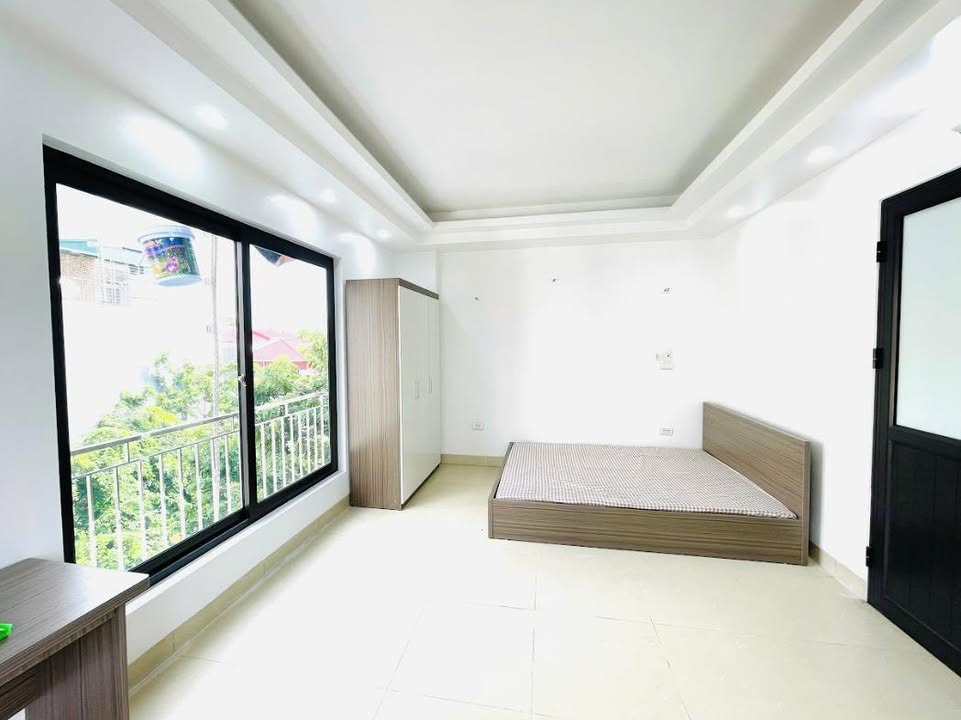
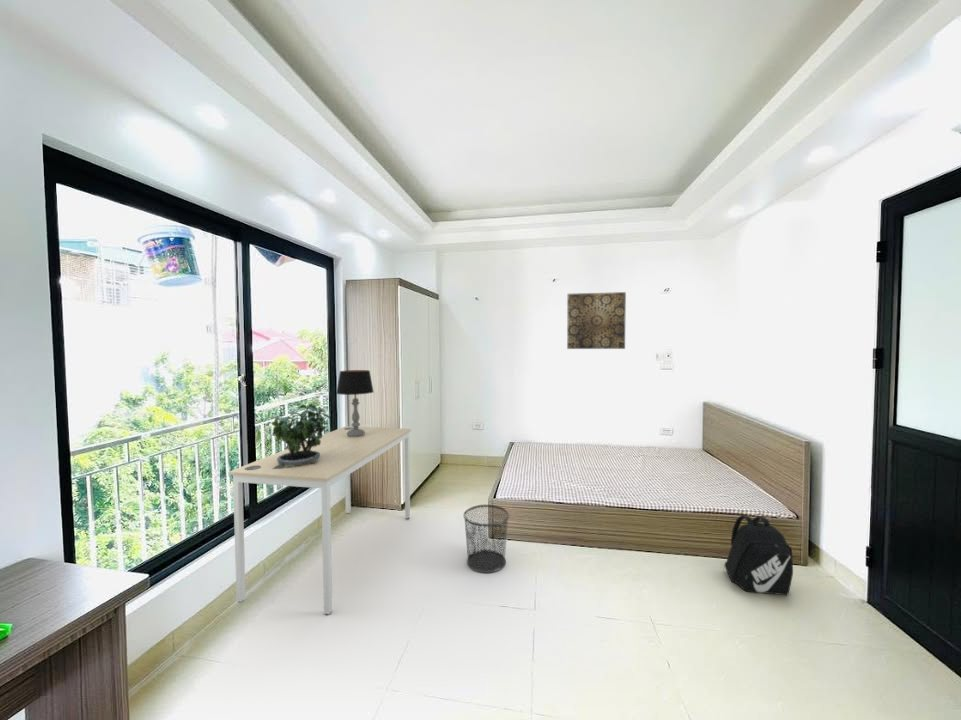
+ backpack [723,514,794,596]
+ desk [228,425,412,616]
+ table lamp [335,369,375,437]
+ wall art [566,291,627,350]
+ trash can [462,504,510,574]
+ potted plant [270,403,332,469]
